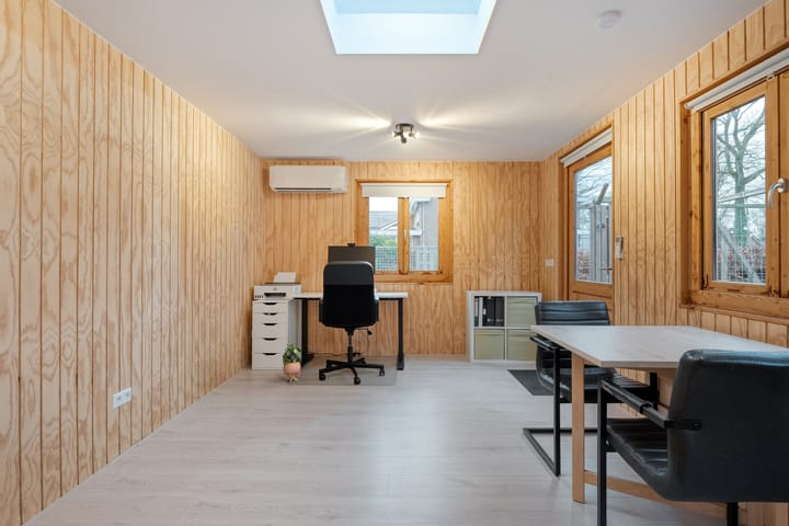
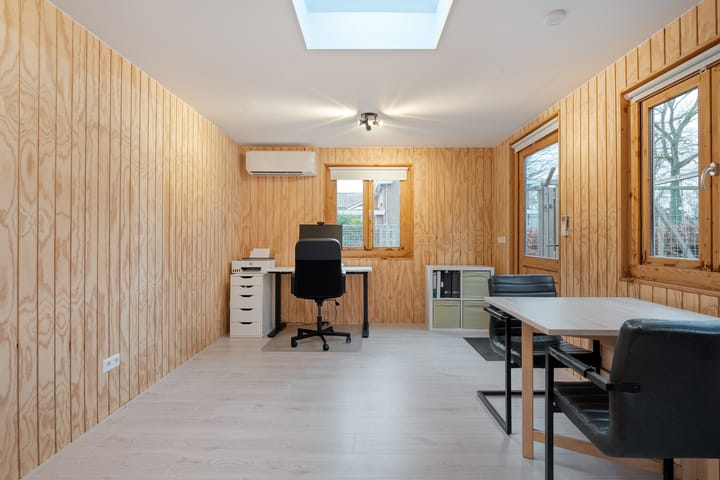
- potted plant [282,342,302,384]
